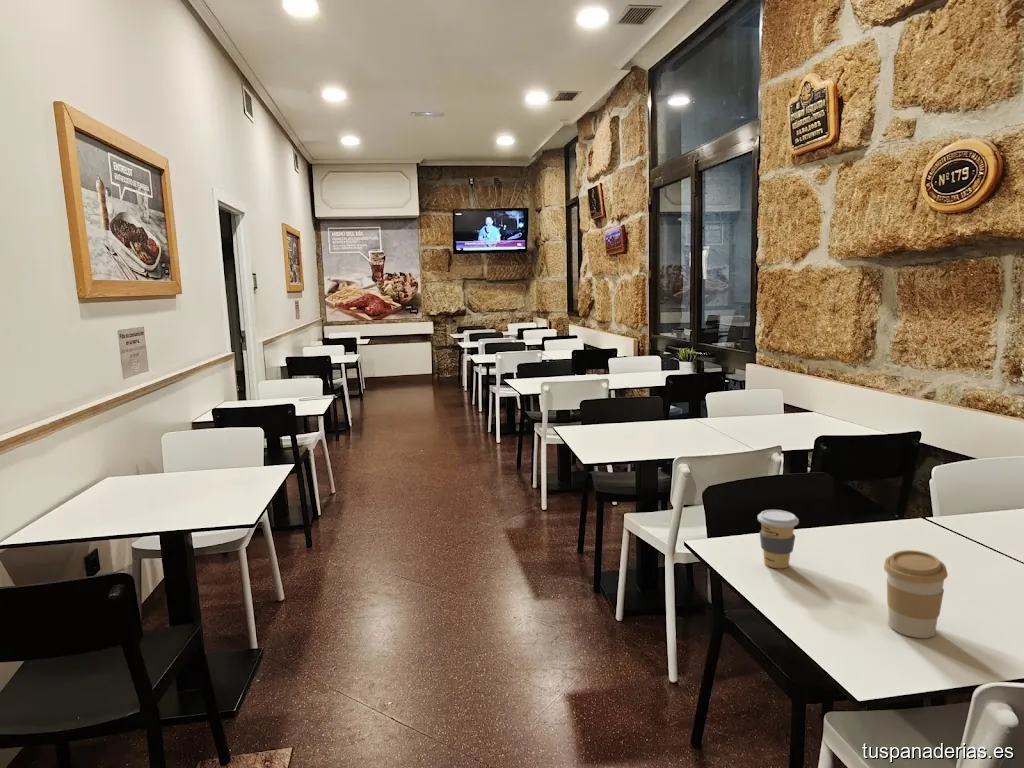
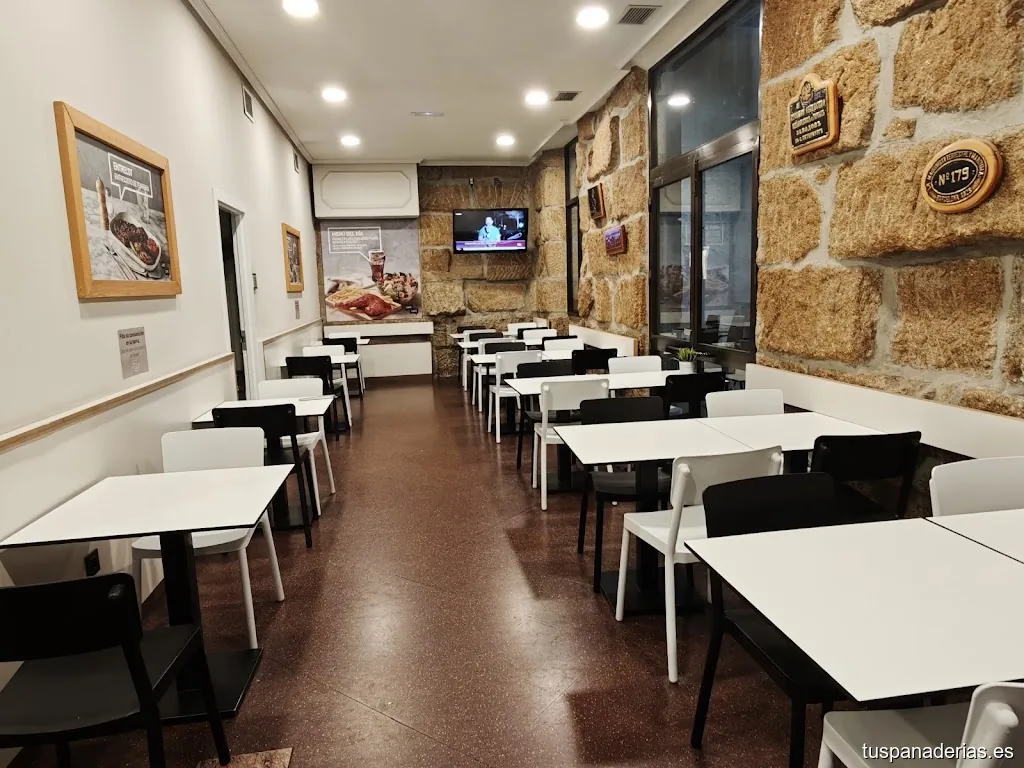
- coffee cup [883,549,949,639]
- coffee cup [757,509,800,569]
